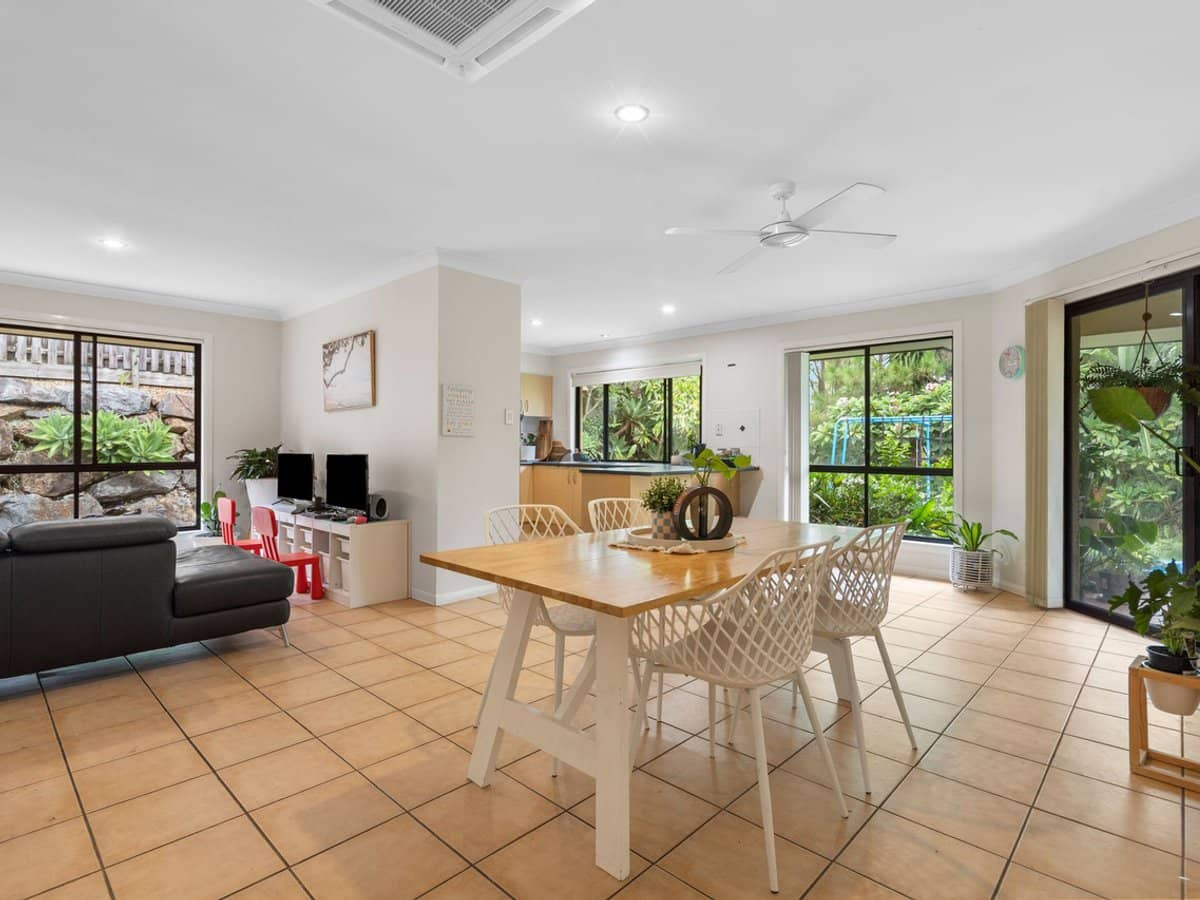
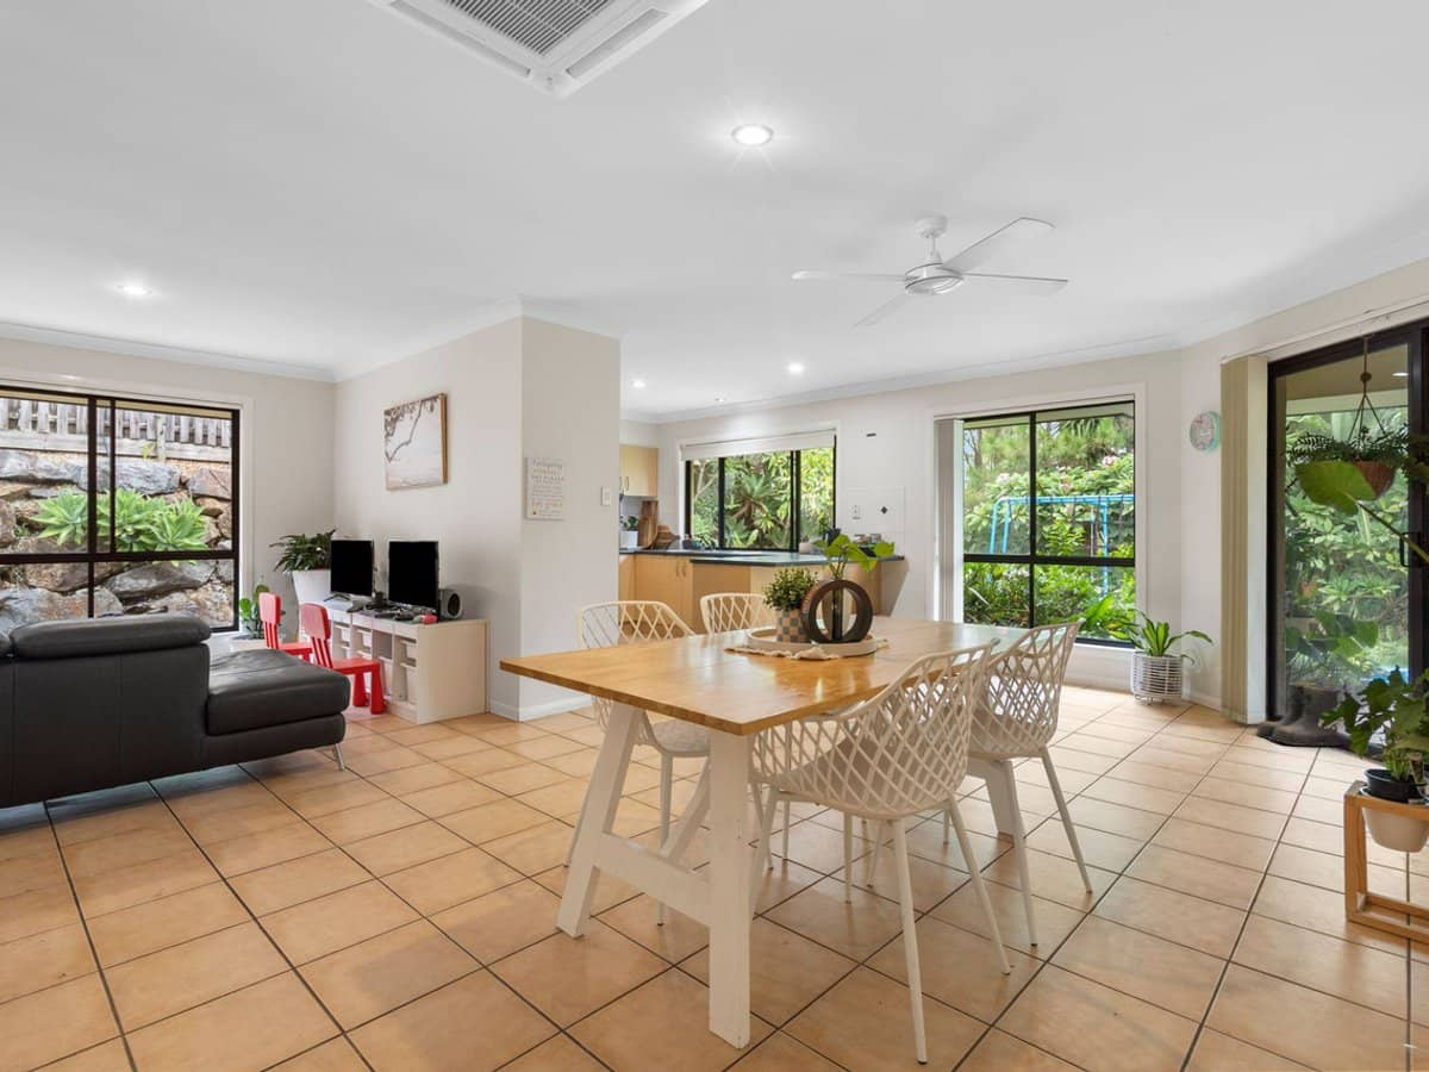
+ boots [1255,681,1342,747]
